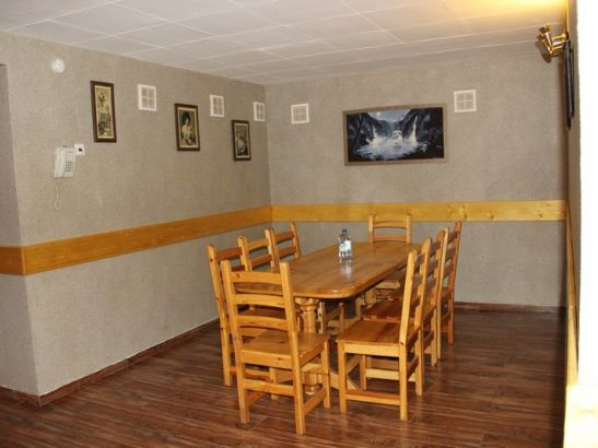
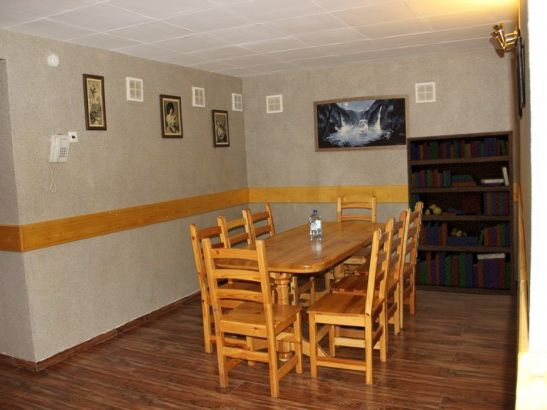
+ bookcase [405,129,516,297]
